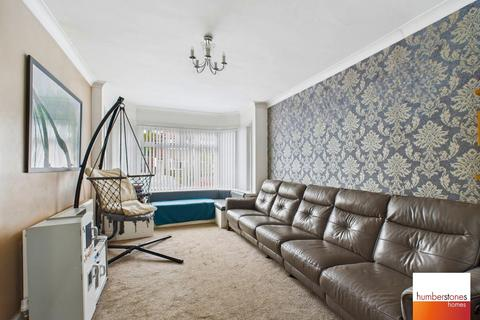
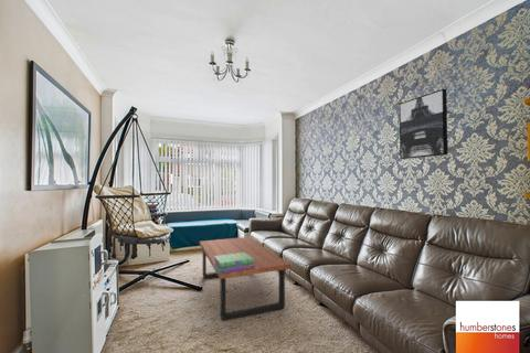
+ wall art [399,88,449,160]
+ stack of books [212,253,255,274]
+ coffee table [199,236,292,322]
